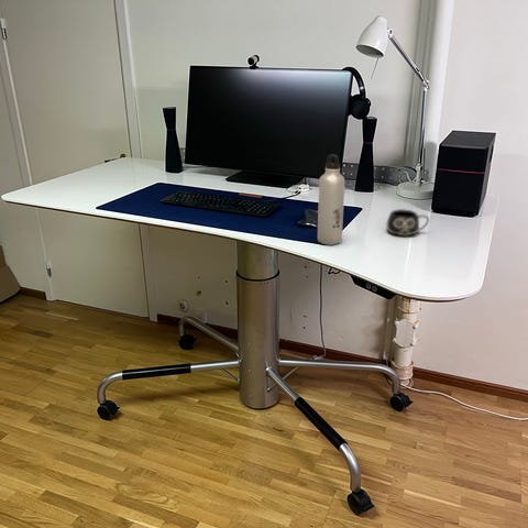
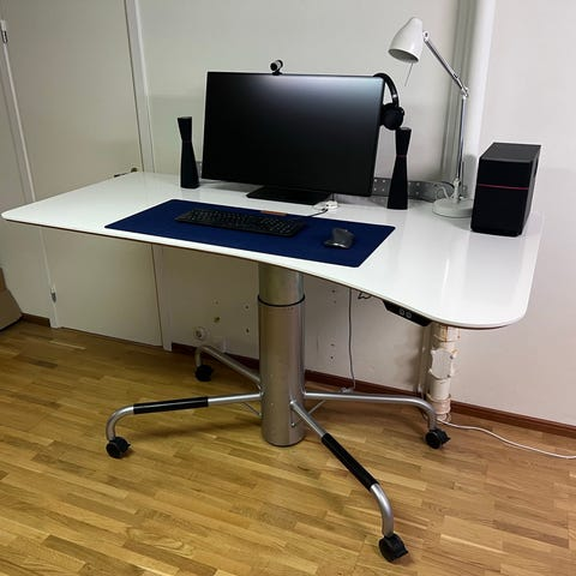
- mug [385,208,430,237]
- water bottle [317,153,345,246]
